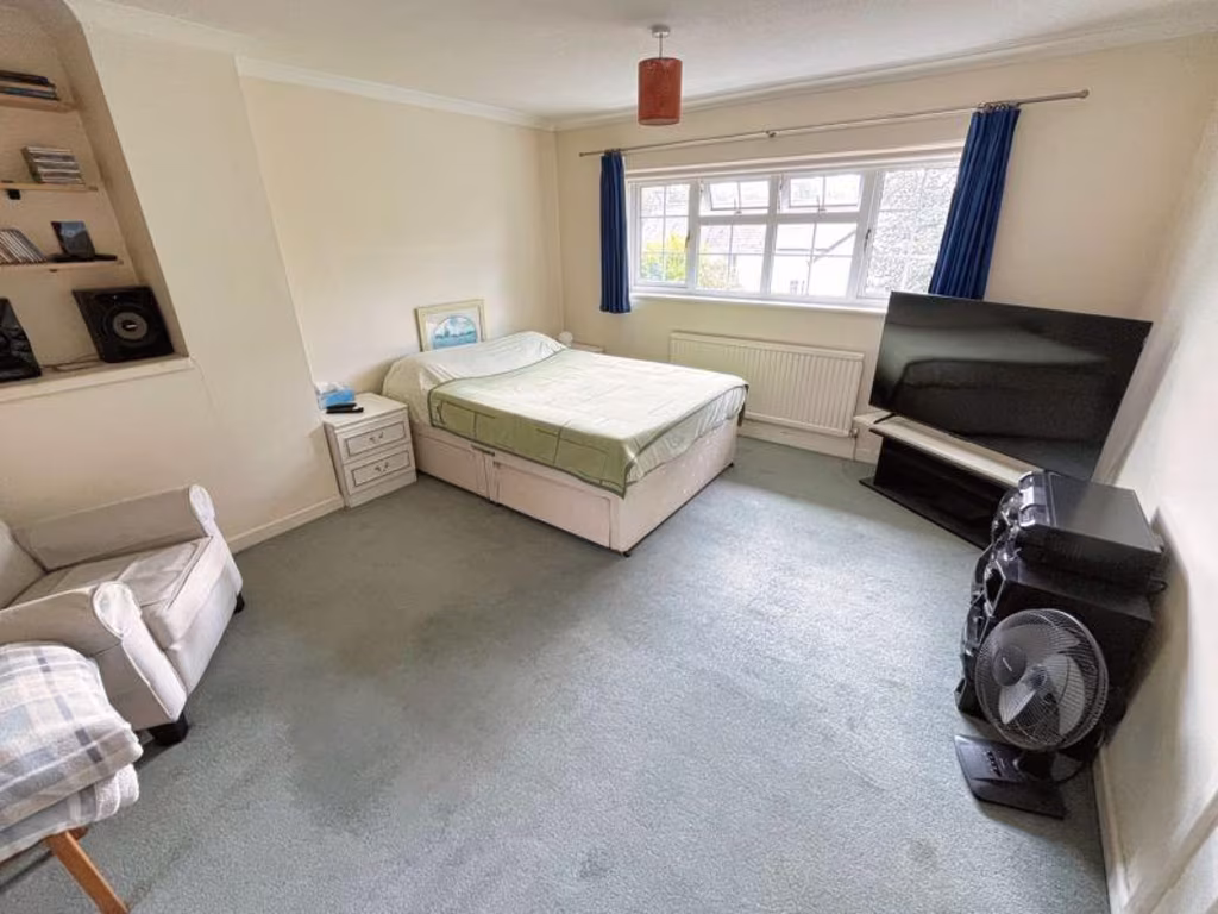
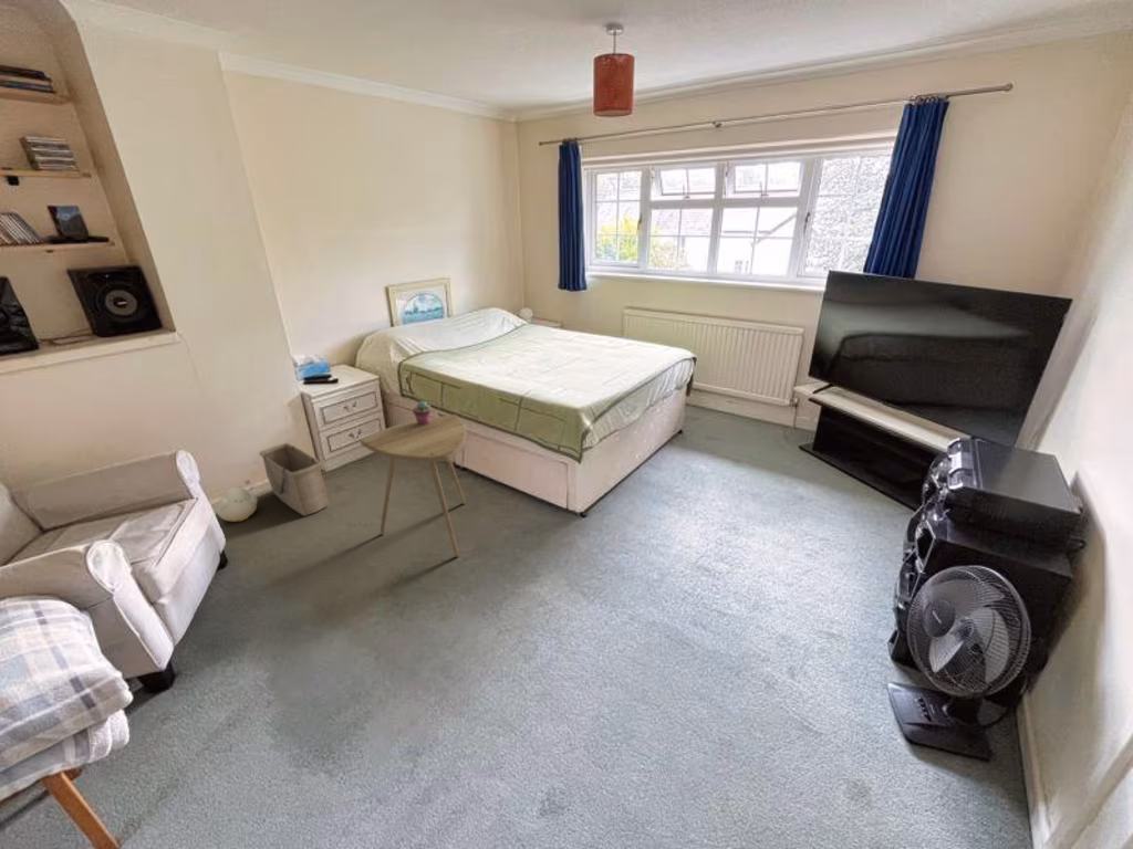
+ basket [258,442,329,517]
+ side table [360,413,468,558]
+ plush toy [216,479,259,523]
+ potted succulent [412,400,433,426]
